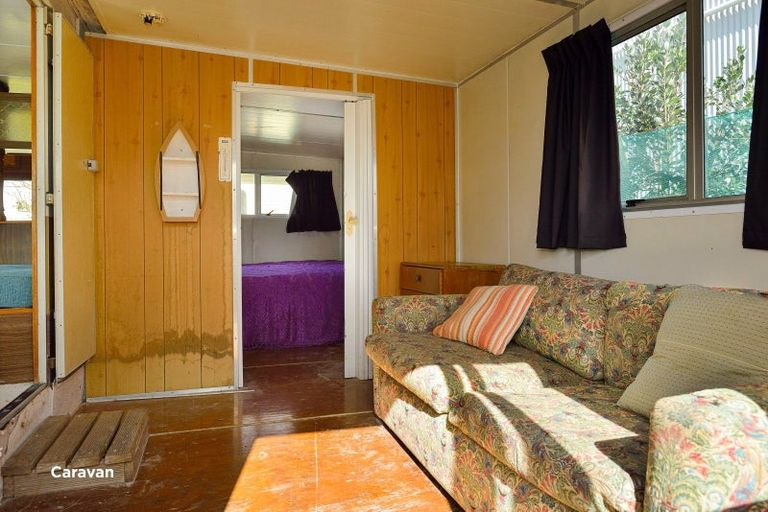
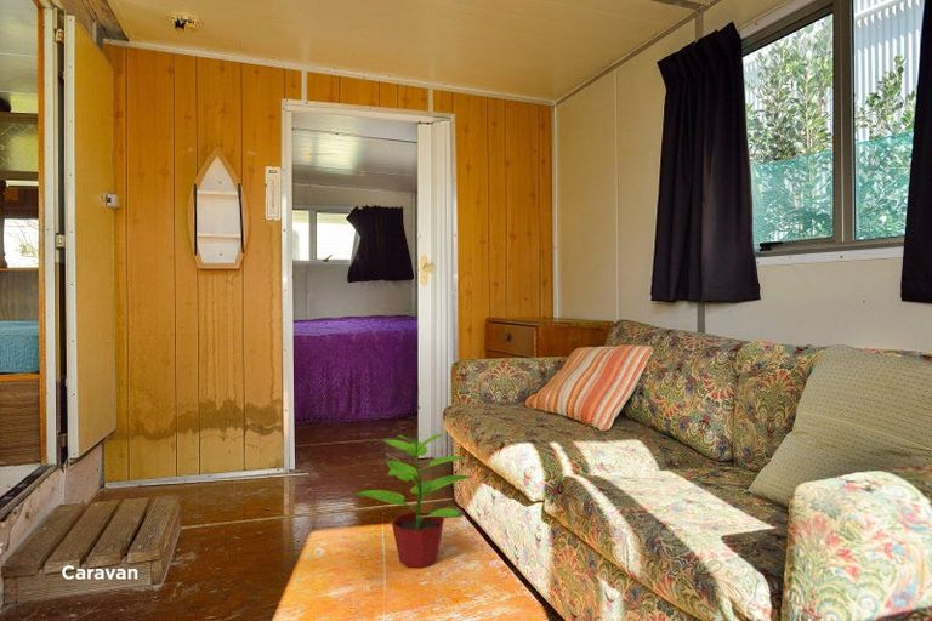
+ potted plant [354,423,472,569]
